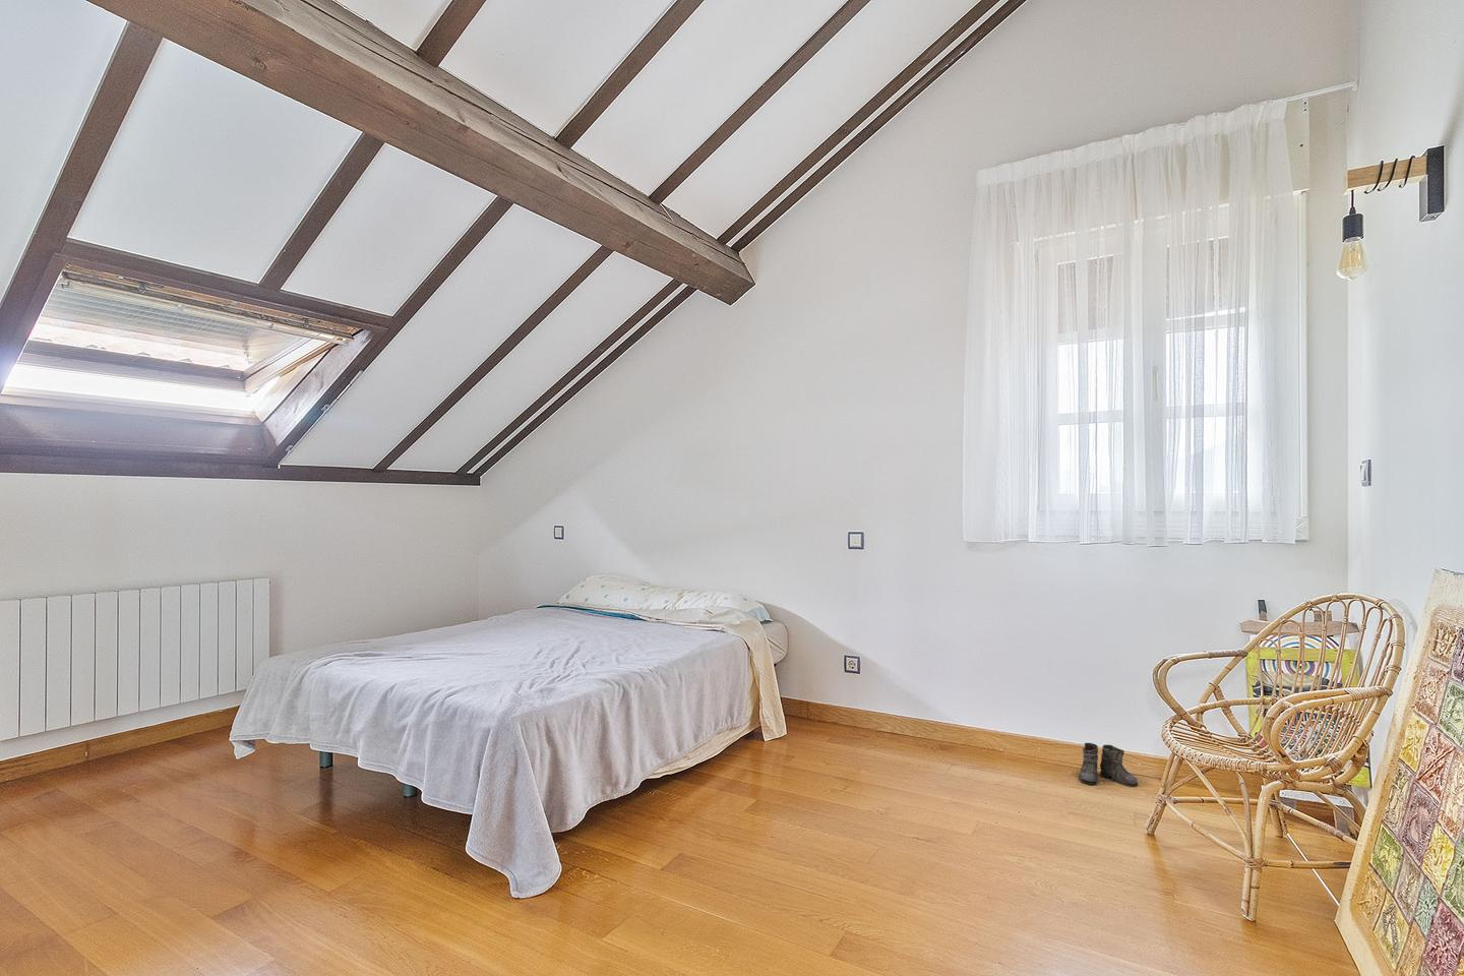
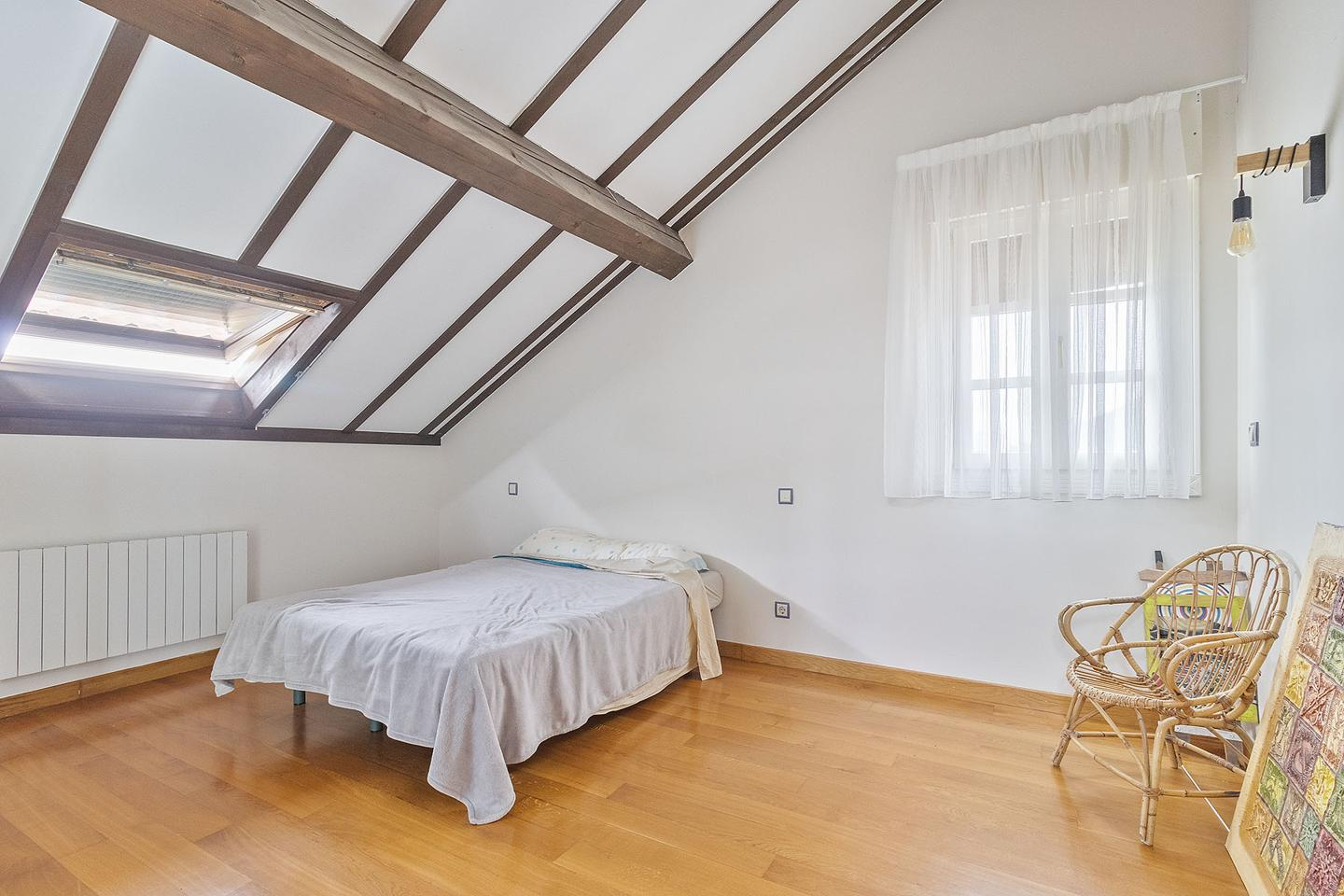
- boots [1072,742,1138,788]
